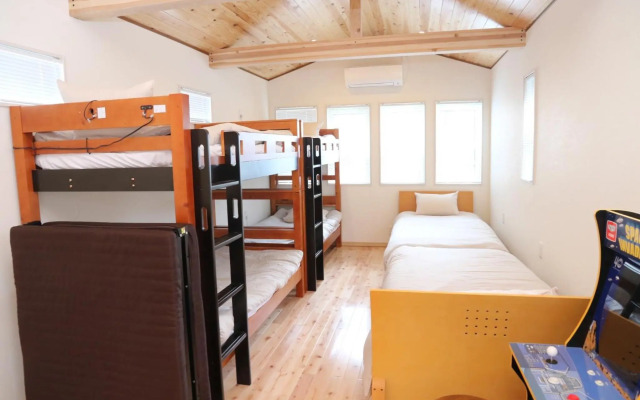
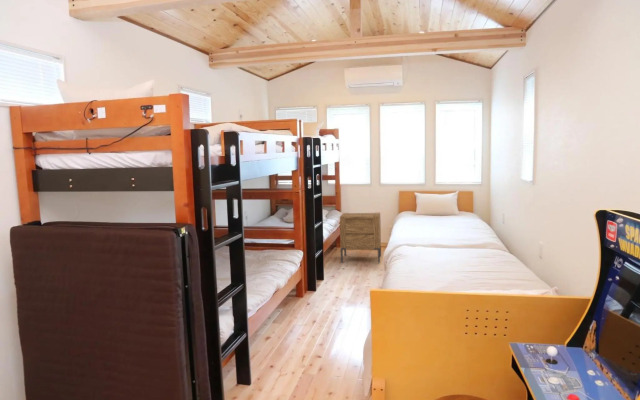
+ nightstand [339,212,382,264]
